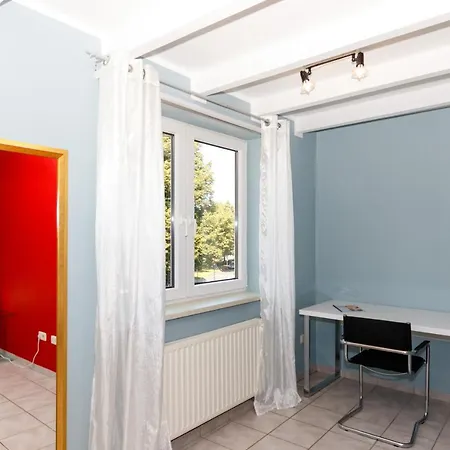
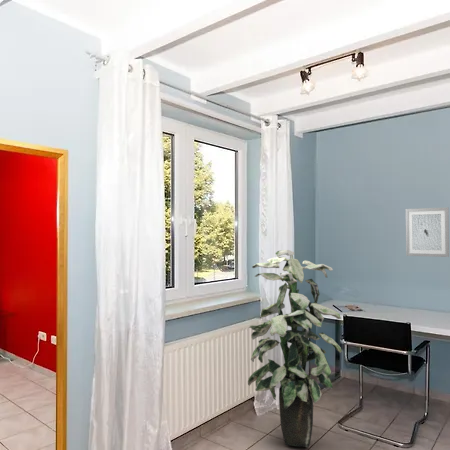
+ indoor plant [247,249,343,448]
+ wall art [405,206,450,258]
